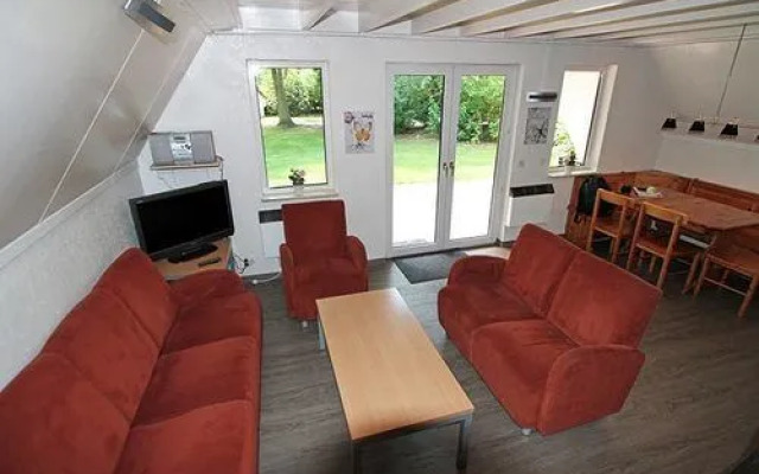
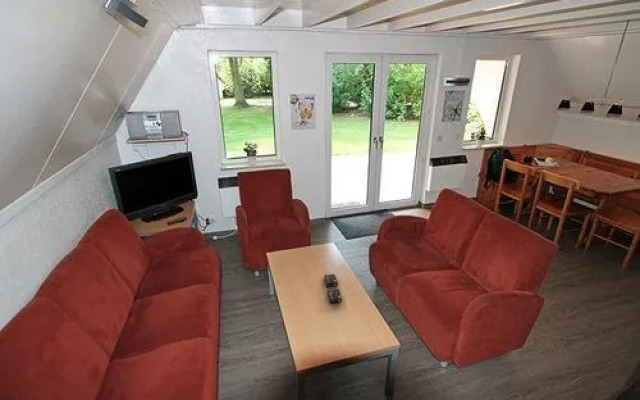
+ product box [323,273,343,304]
